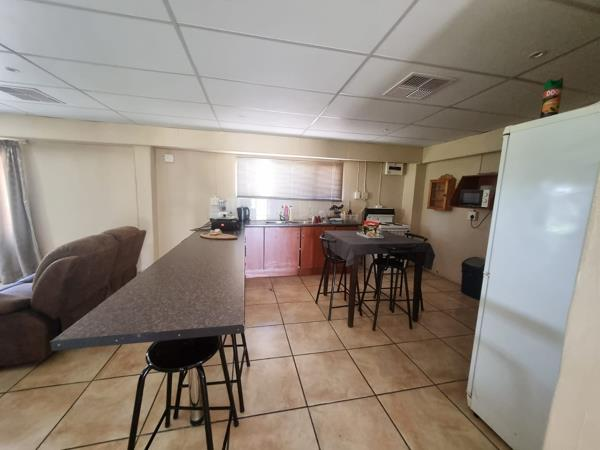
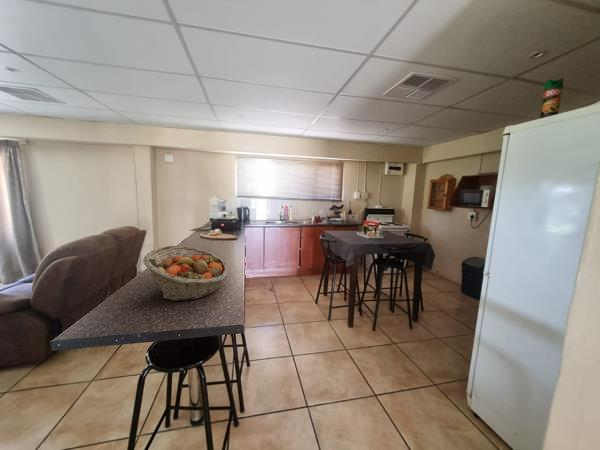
+ fruit basket [142,245,229,302]
